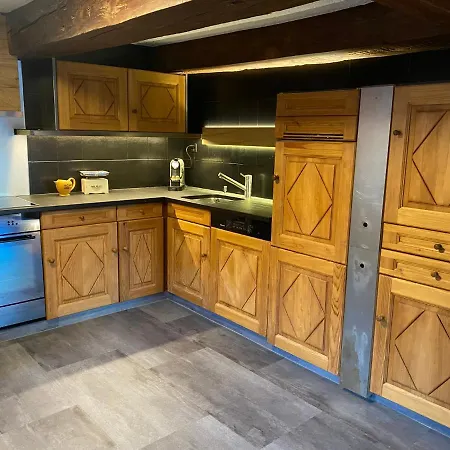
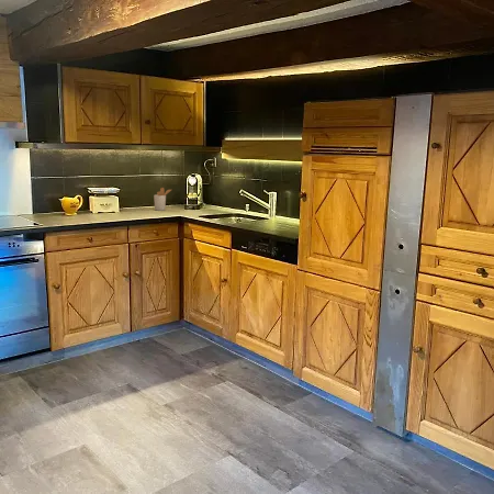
+ utensil holder [153,187,172,212]
